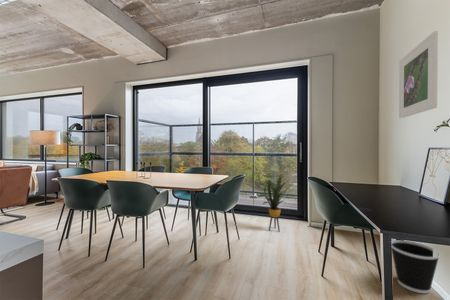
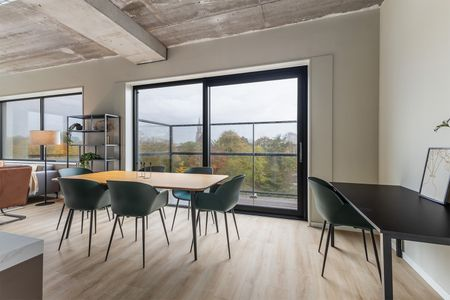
- house plant [257,172,298,232]
- wastebasket [391,239,441,294]
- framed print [398,30,439,119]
